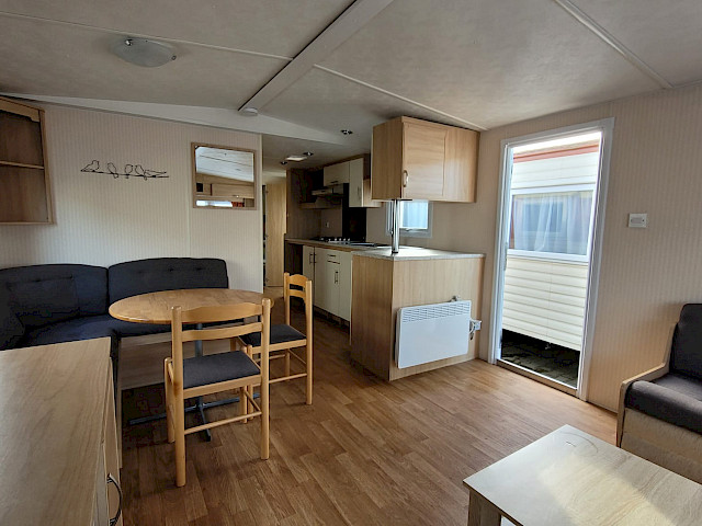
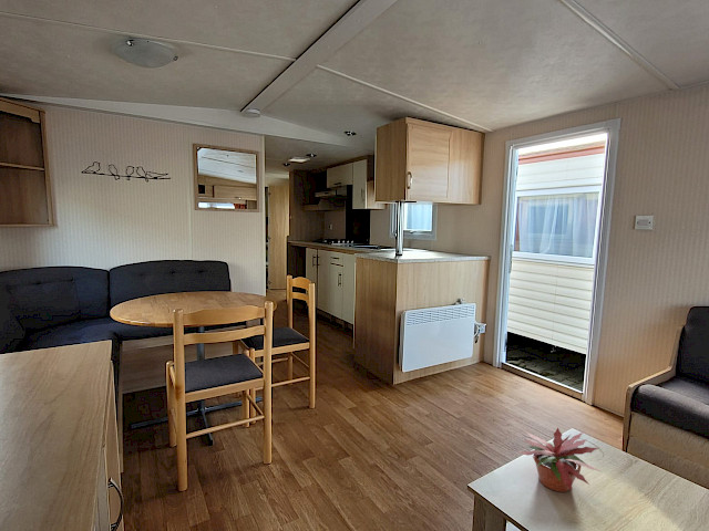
+ potted plant [516,426,602,493]
